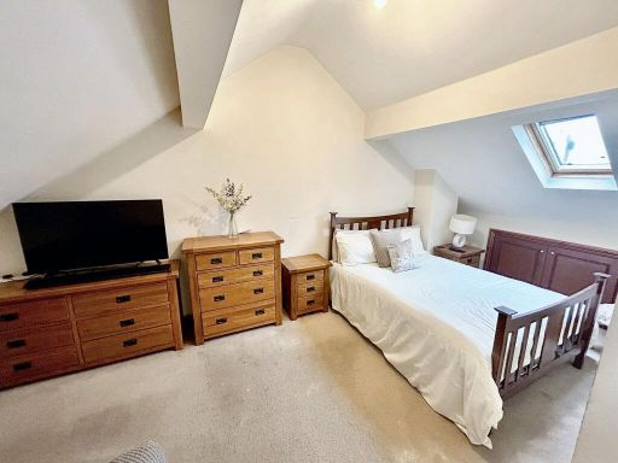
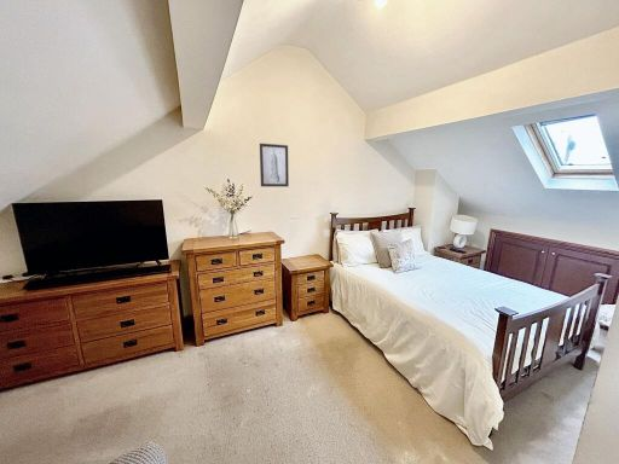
+ wall art [259,143,290,187]
